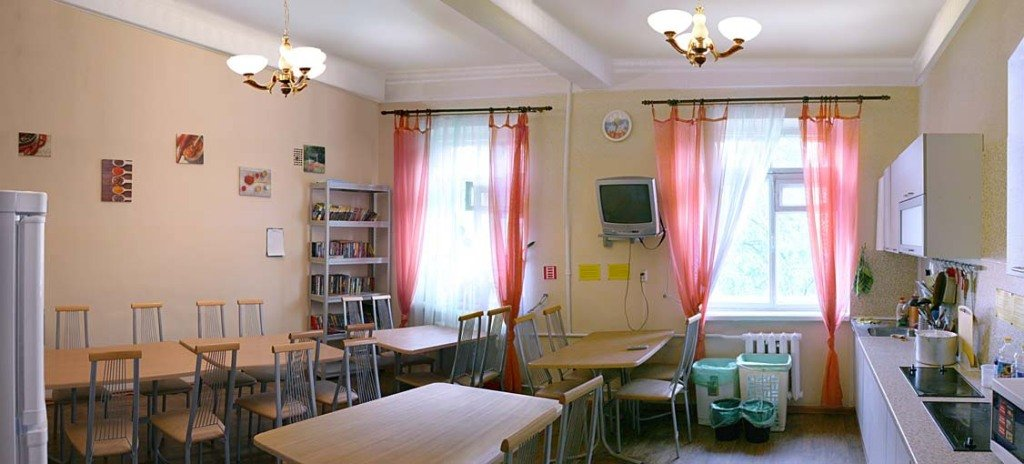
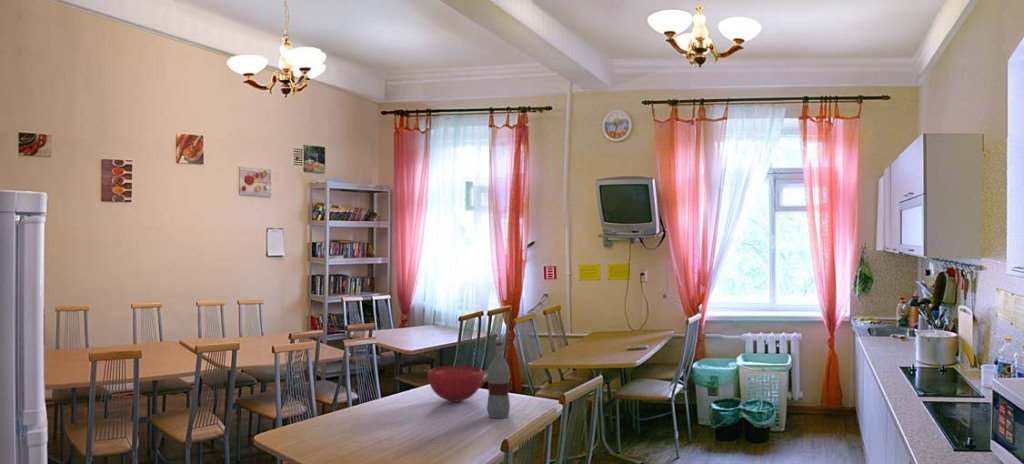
+ bottle [486,341,511,419]
+ bowl [426,365,485,403]
